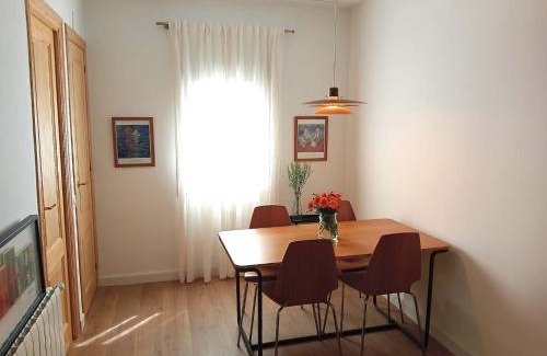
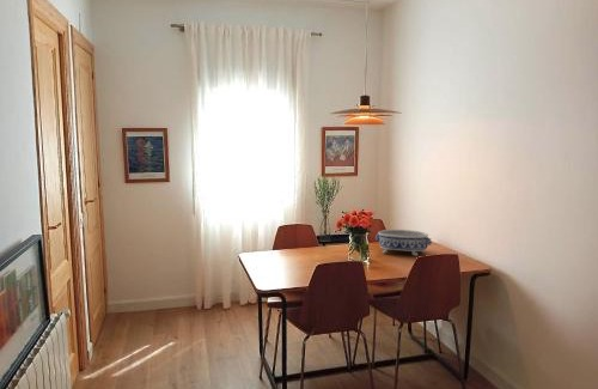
+ decorative bowl [374,229,433,257]
